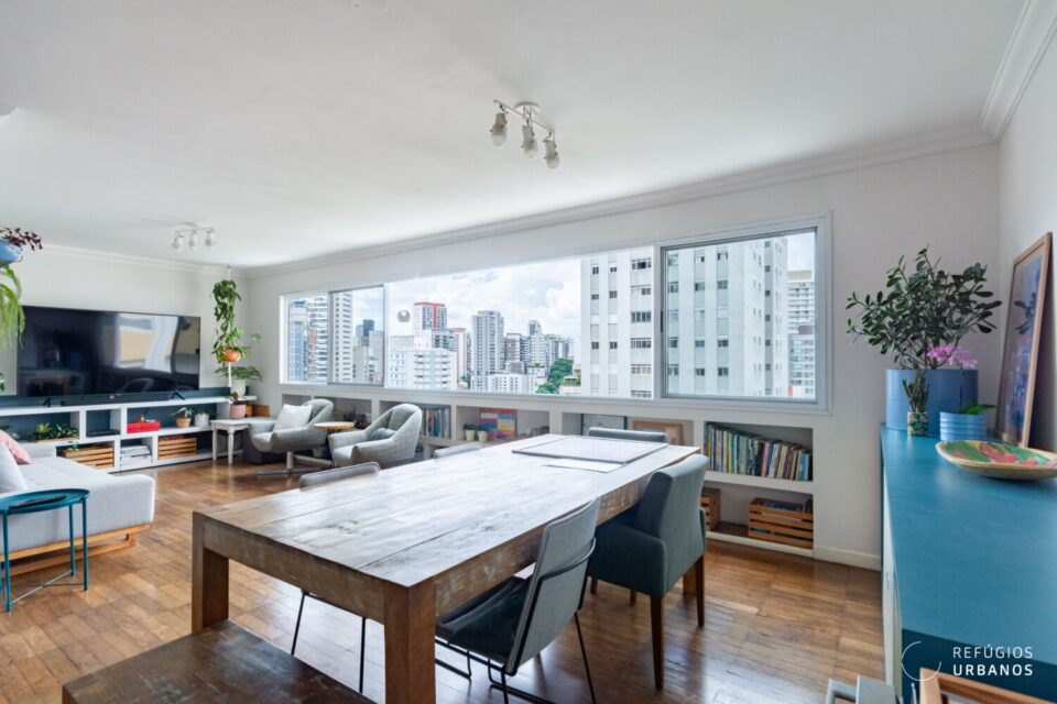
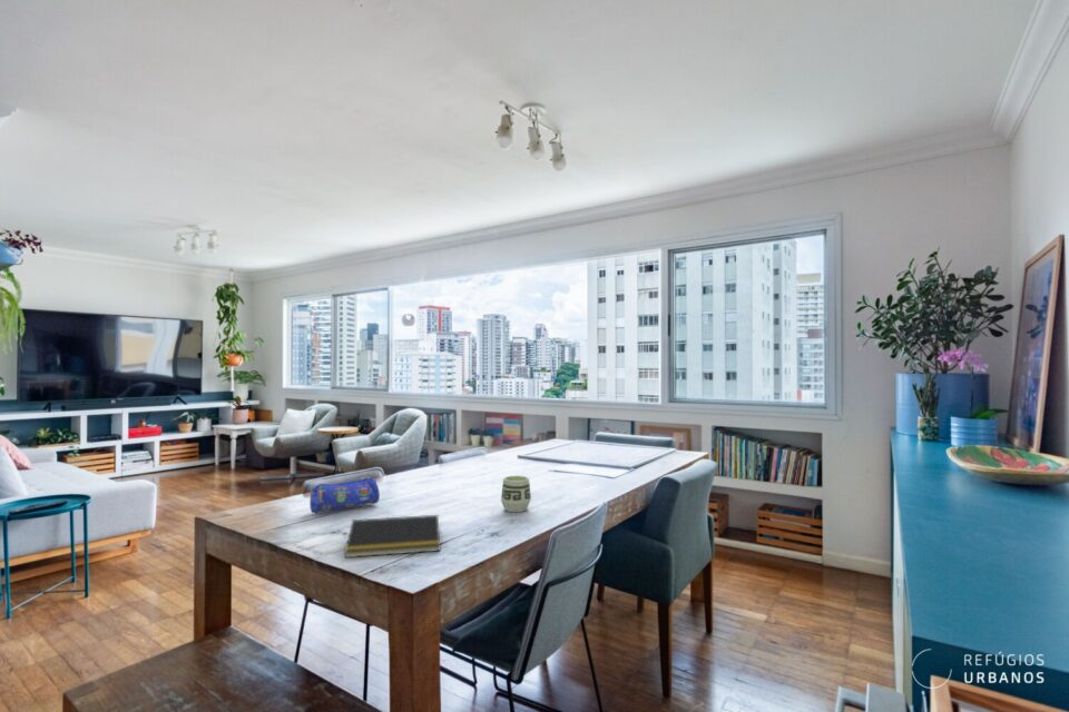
+ pencil case [308,475,381,514]
+ notepad [343,514,441,558]
+ cup [500,475,532,513]
